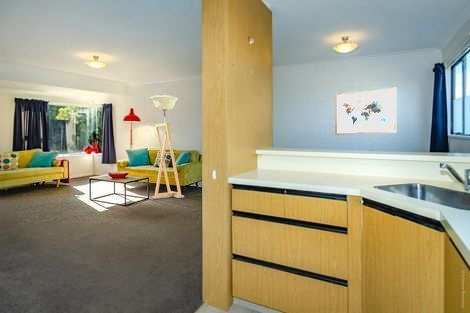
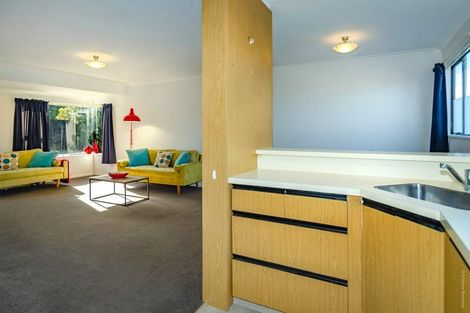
- wall art [334,87,398,136]
- floor lamp [150,94,185,200]
